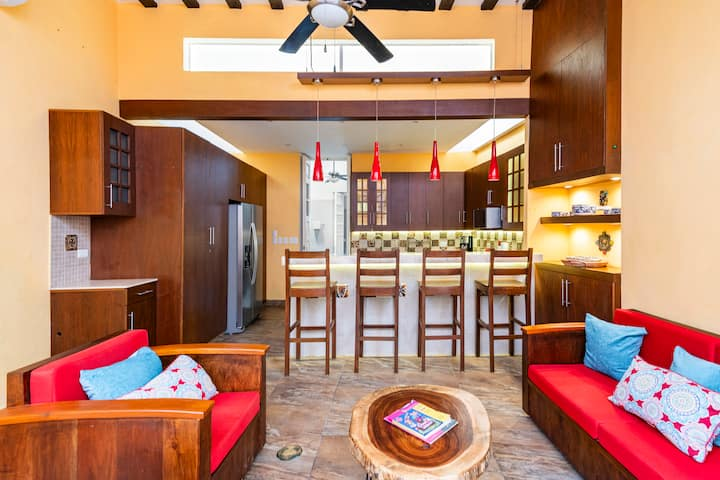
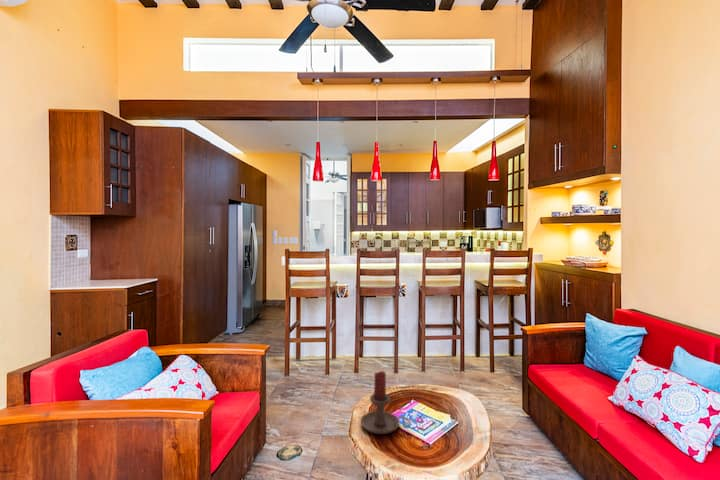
+ candle holder [360,370,412,435]
